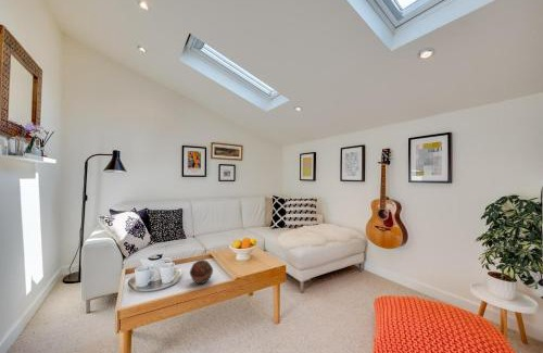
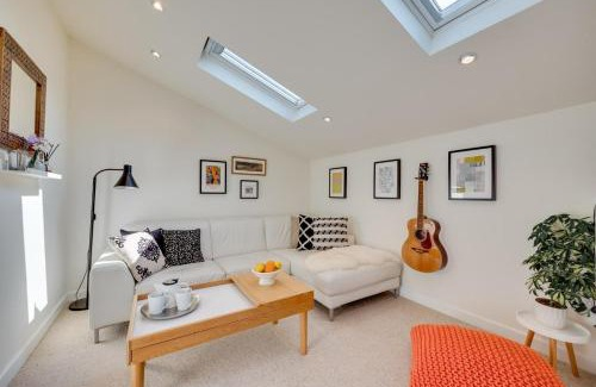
- decorative ball [189,259,214,285]
